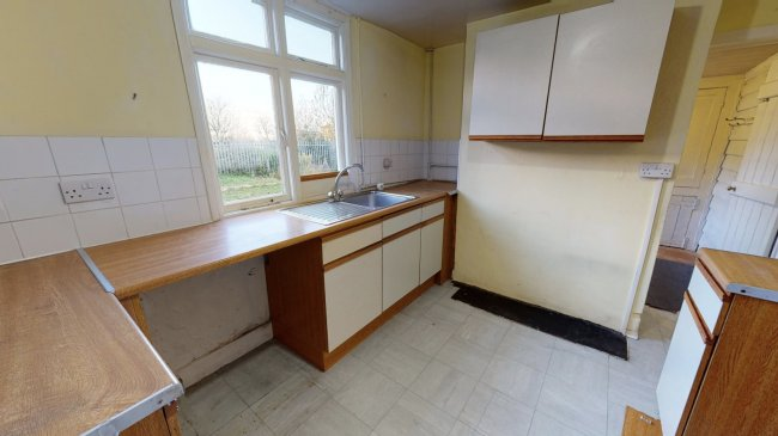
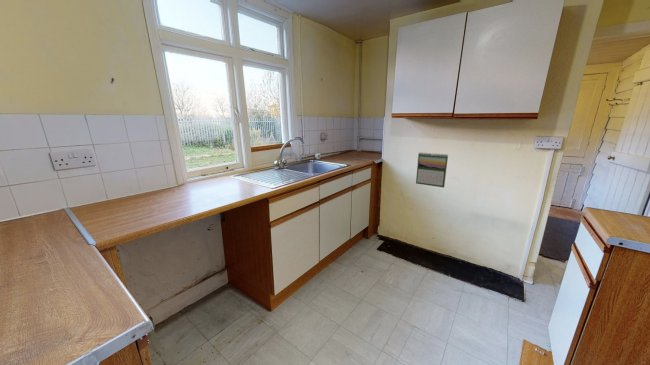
+ calendar [415,152,449,189]
